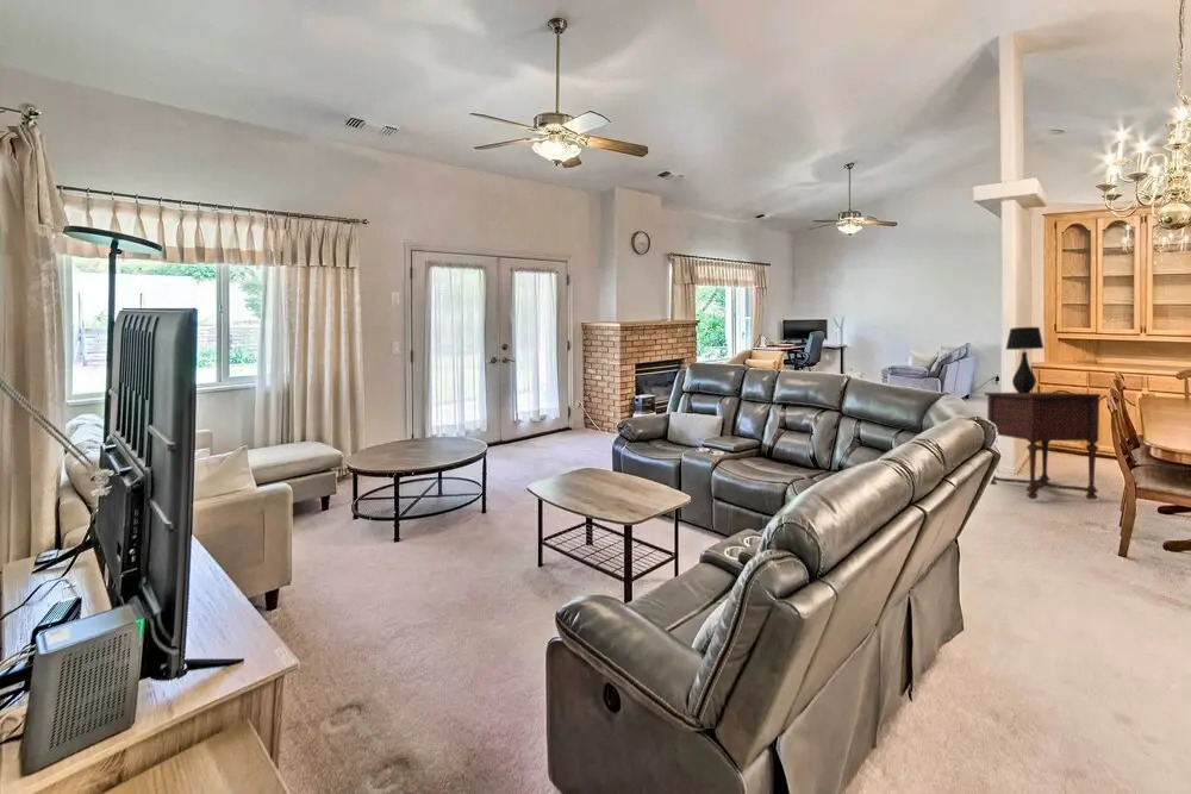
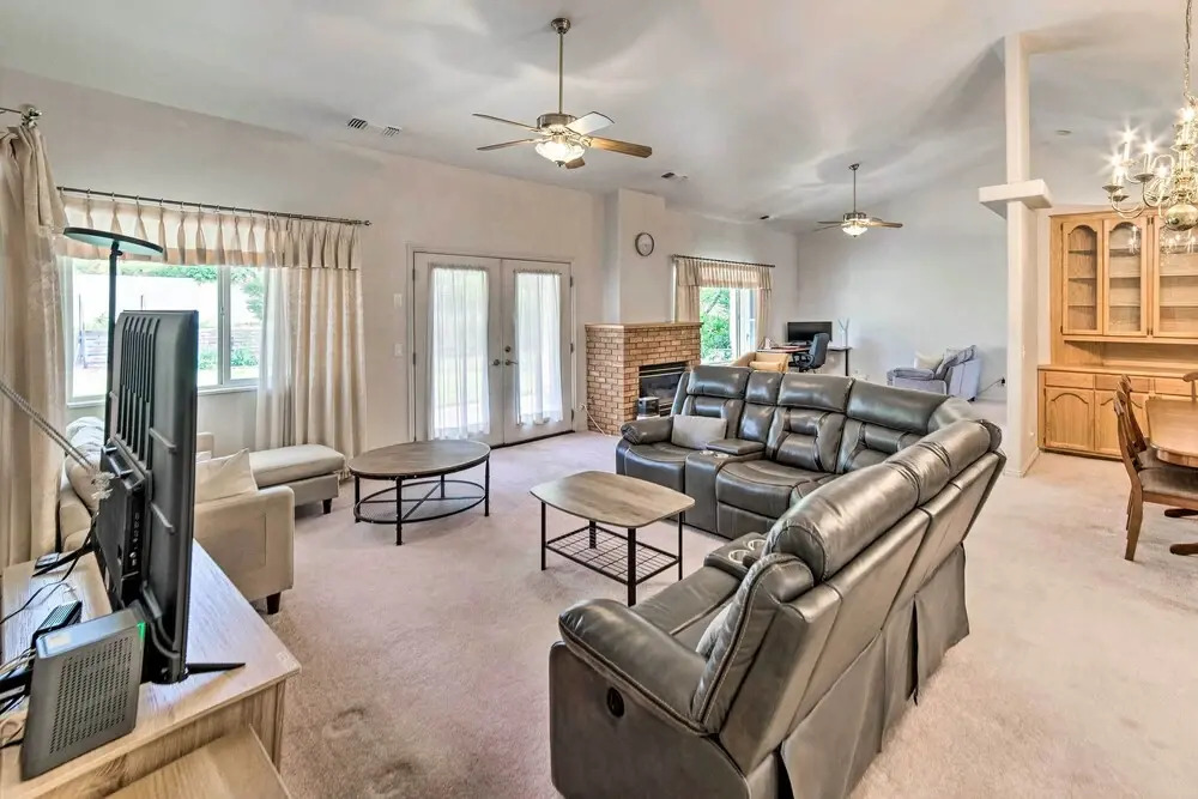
- table lamp [1005,326,1045,393]
- side table [984,392,1102,501]
